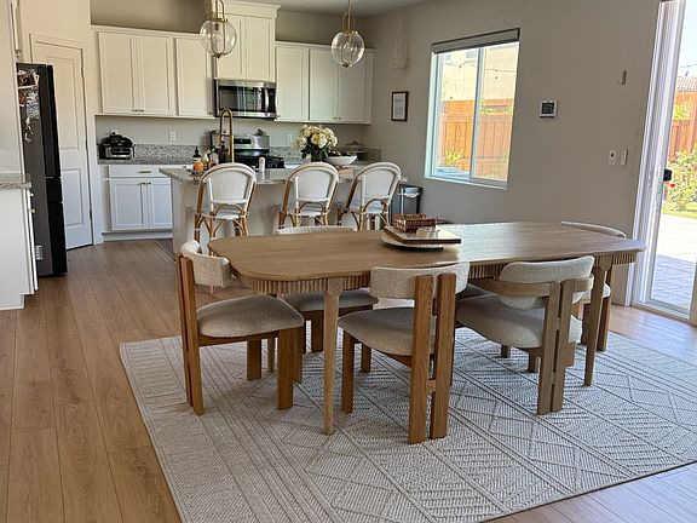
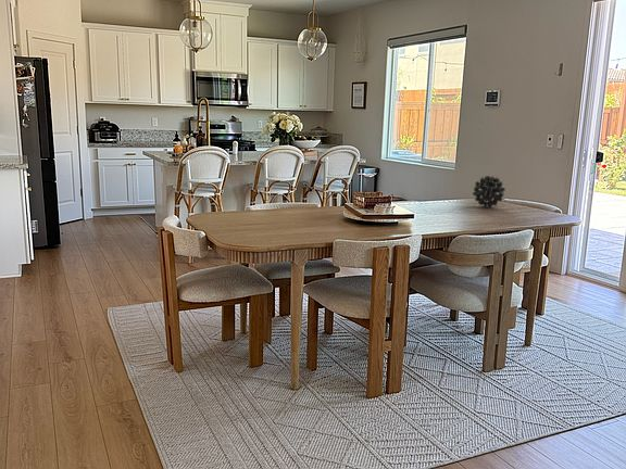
+ decorative ball [472,175,506,208]
